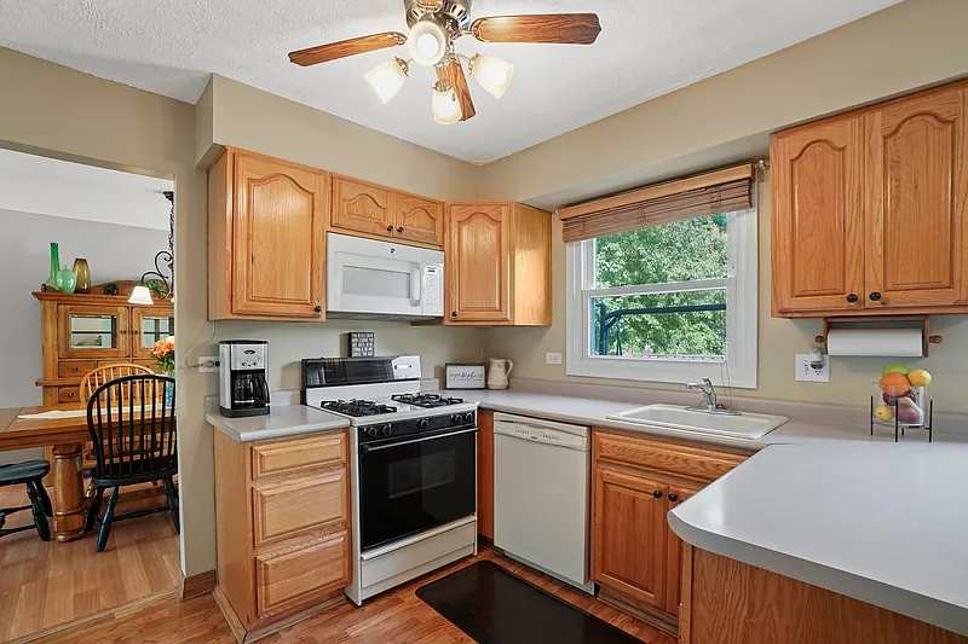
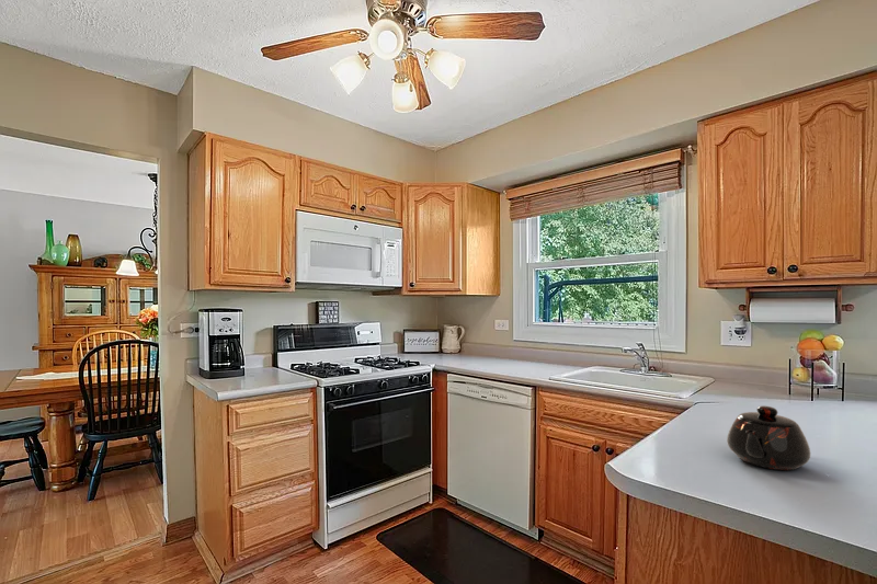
+ teapot [726,404,811,471]
